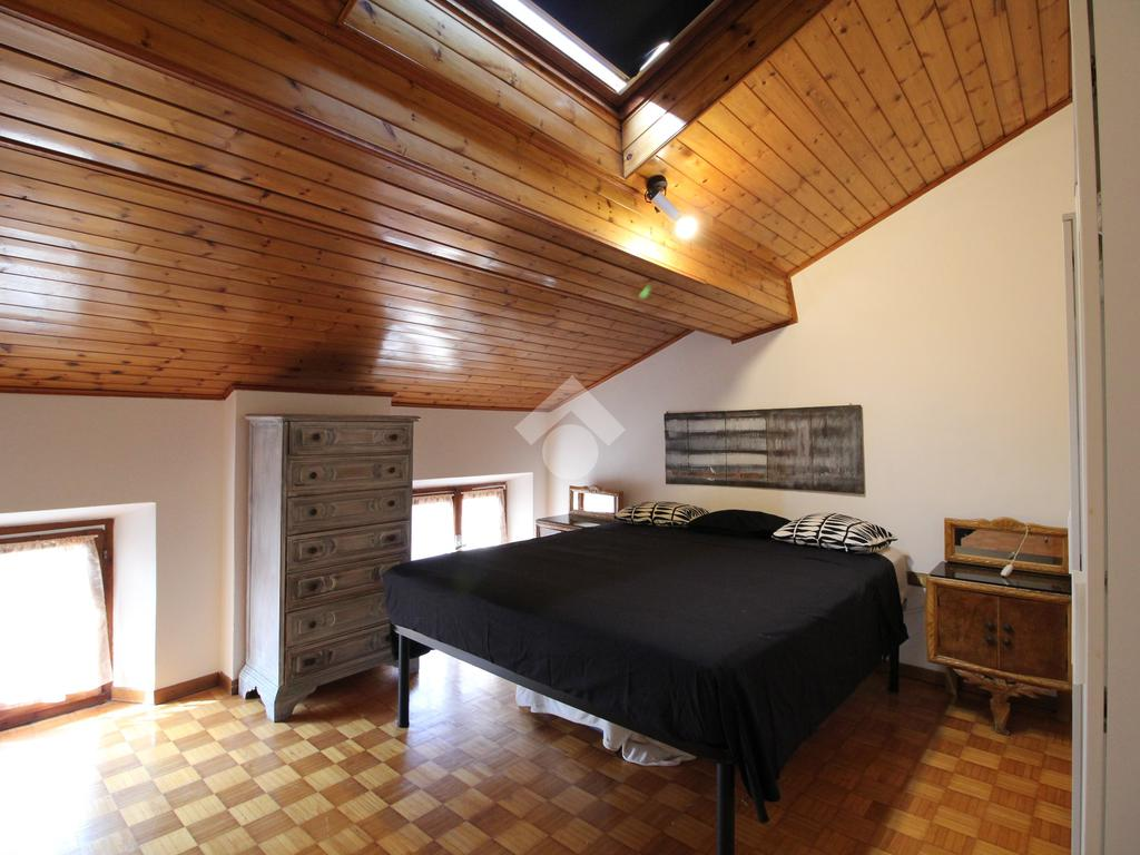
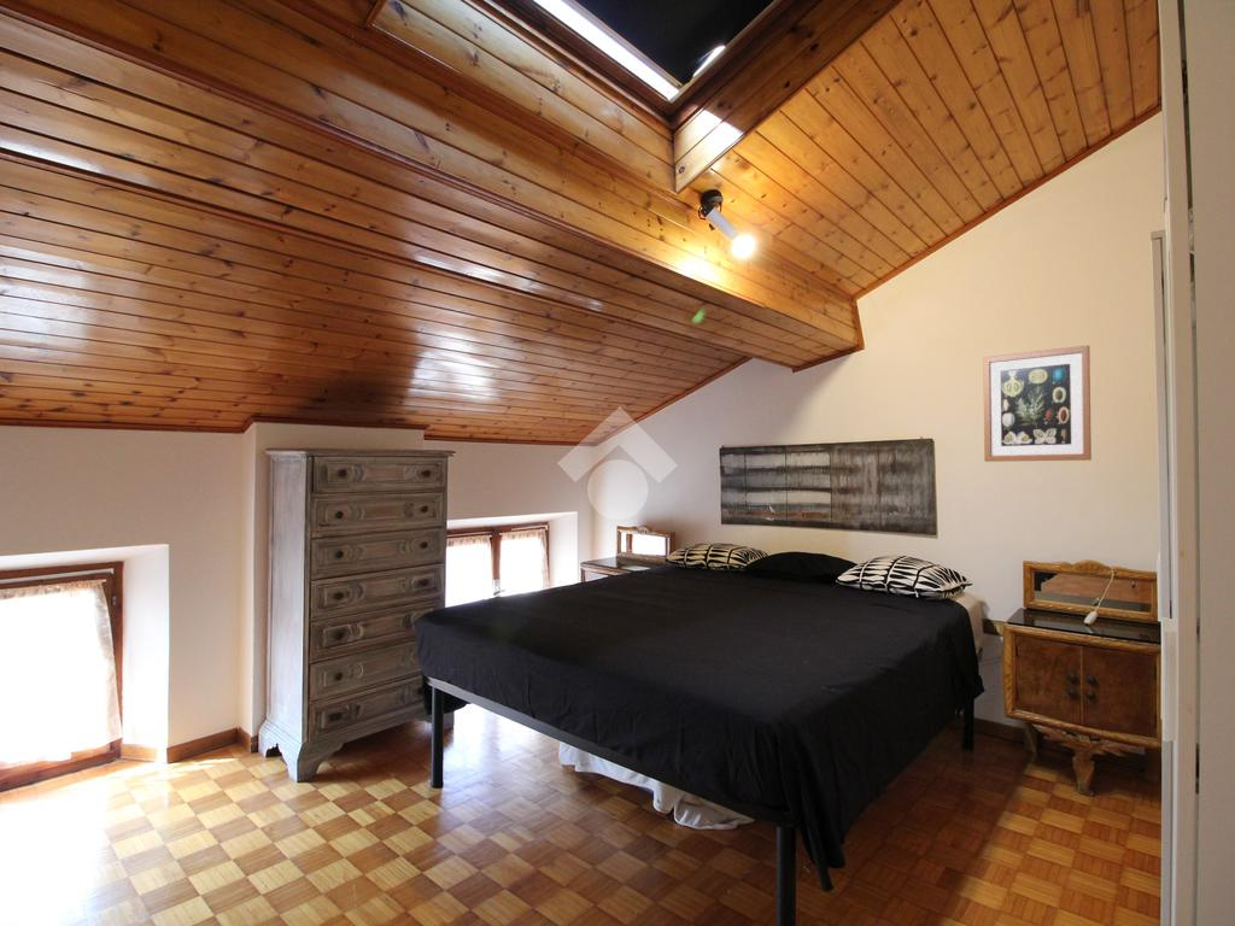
+ wall art [982,344,1093,463]
